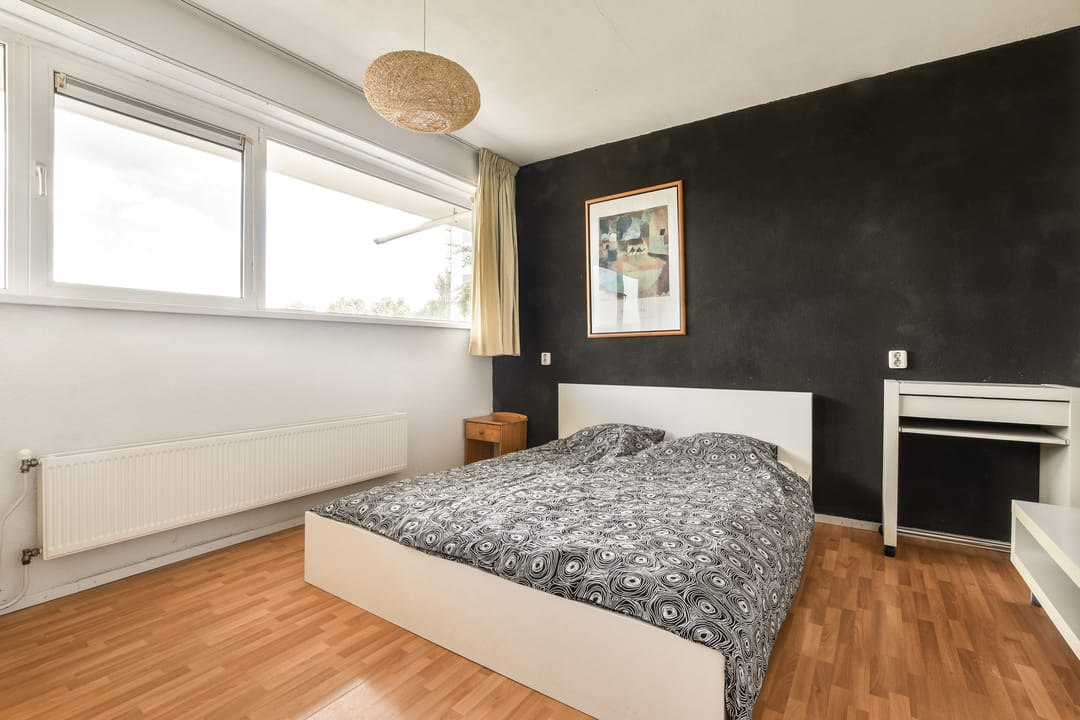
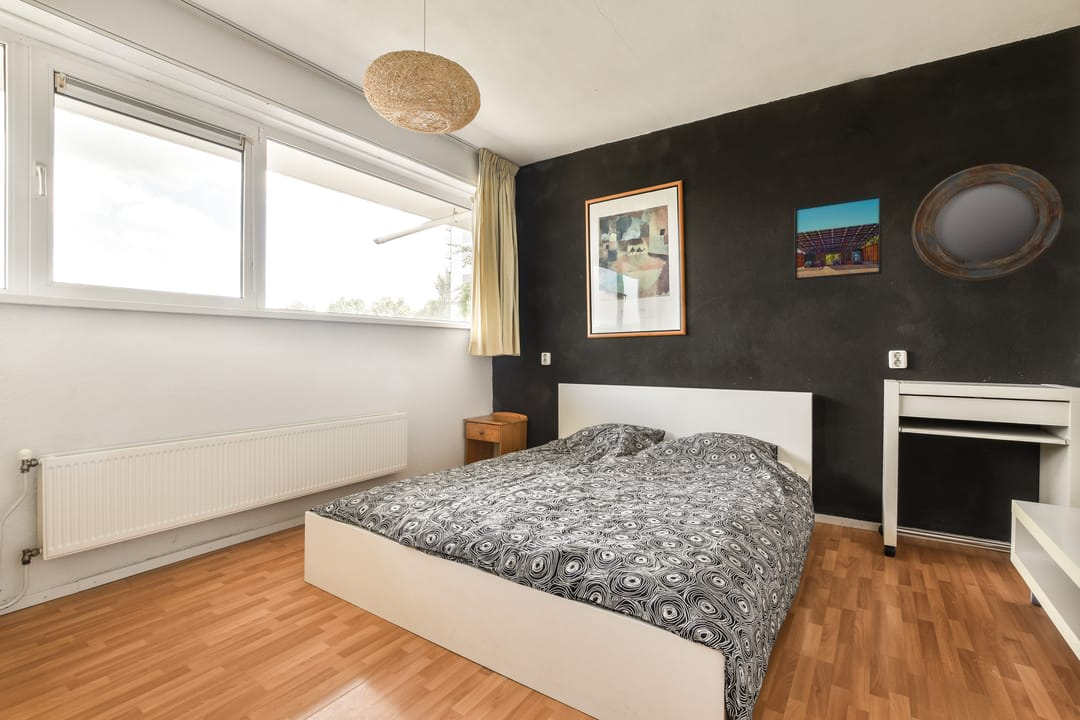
+ home mirror [911,163,1065,282]
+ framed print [793,194,883,282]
